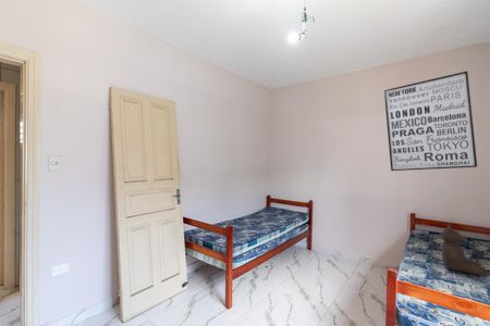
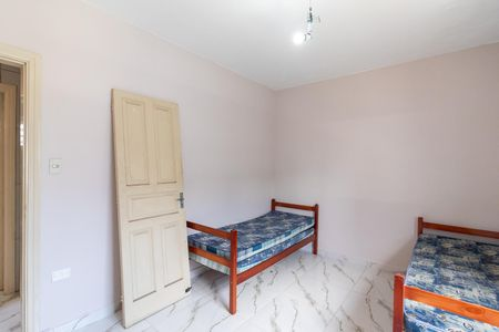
- wall art [383,70,478,172]
- teddy bear [440,222,486,277]
